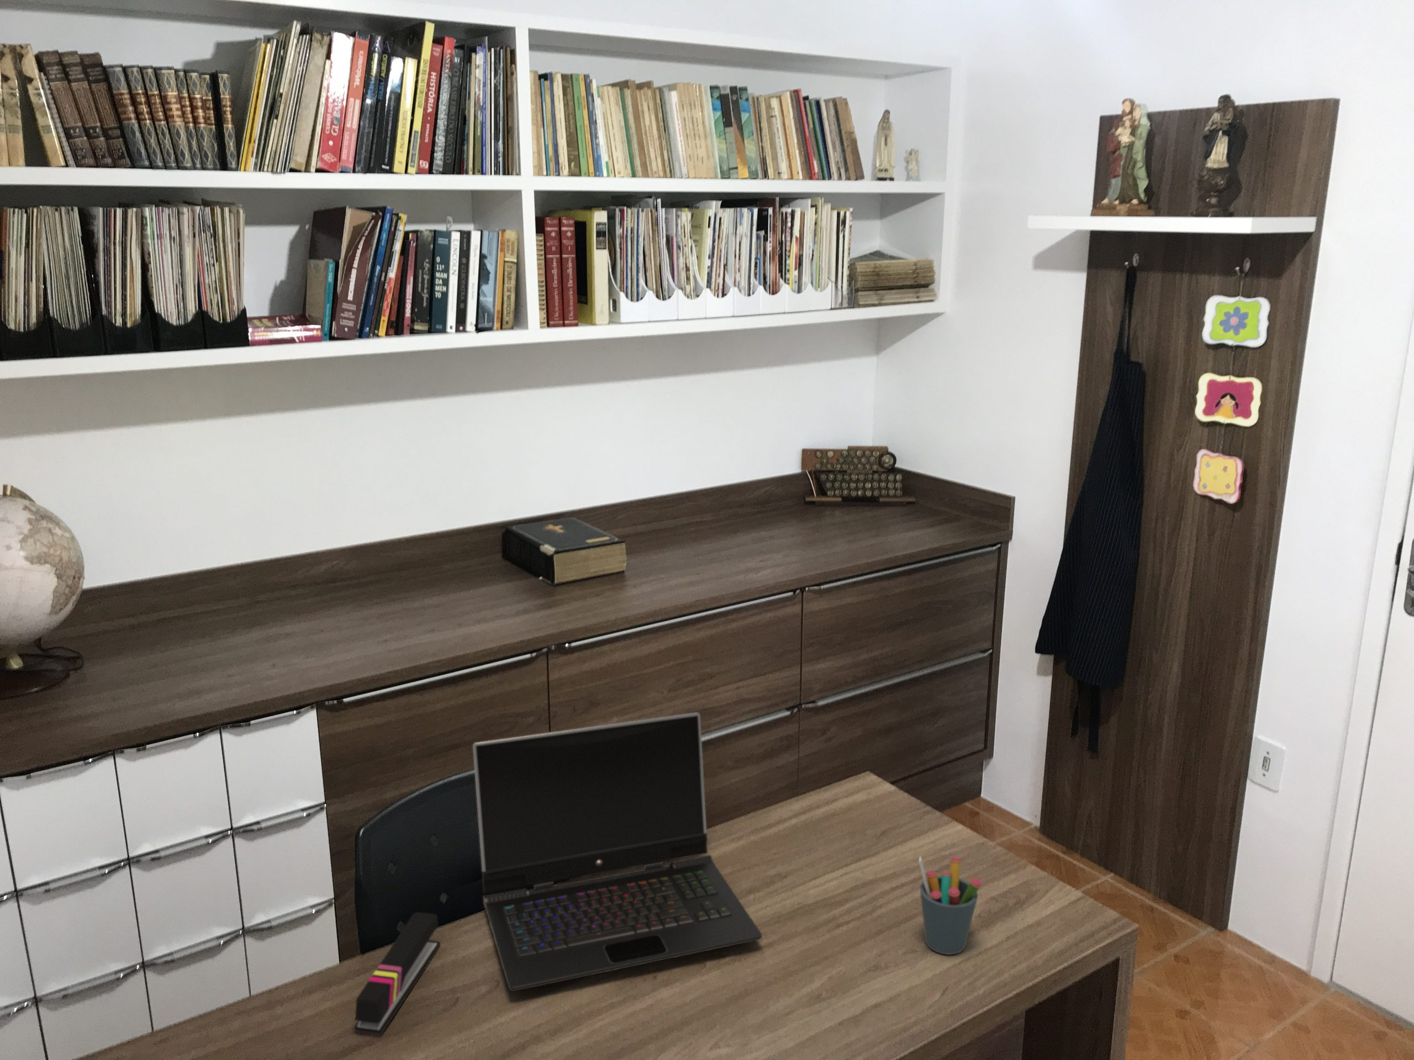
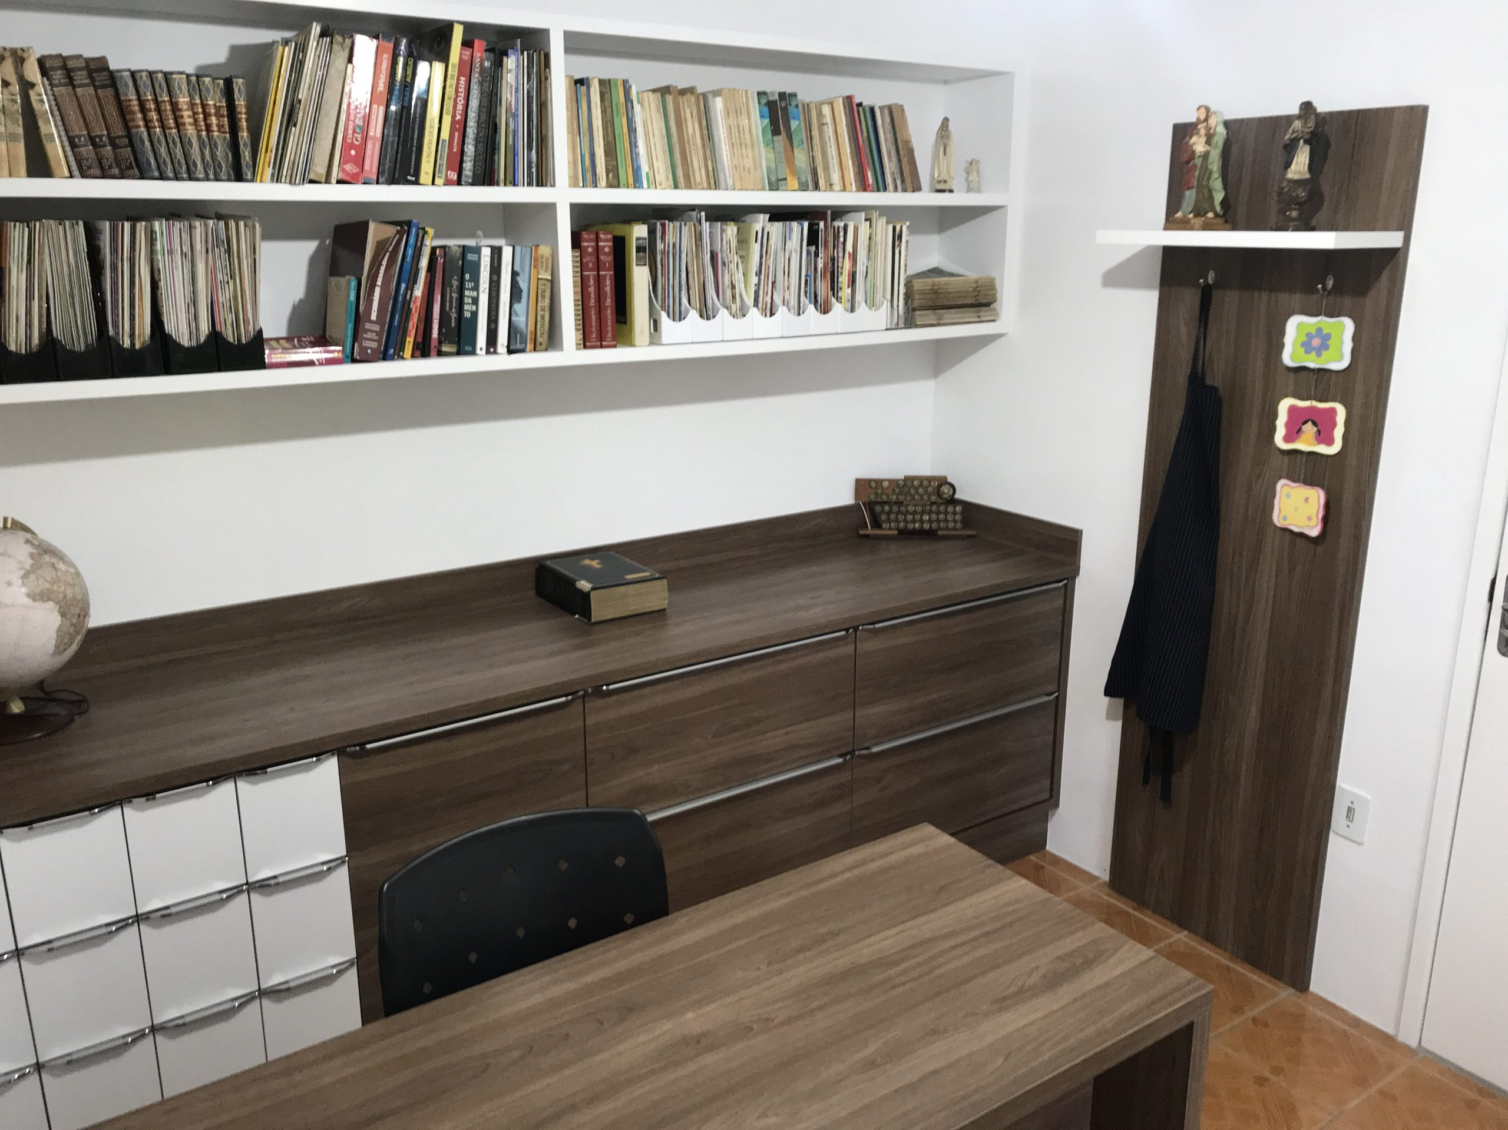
- stapler [354,912,441,1034]
- laptop computer [472,711,763,992]
- pen holder [919,856,982,955]
